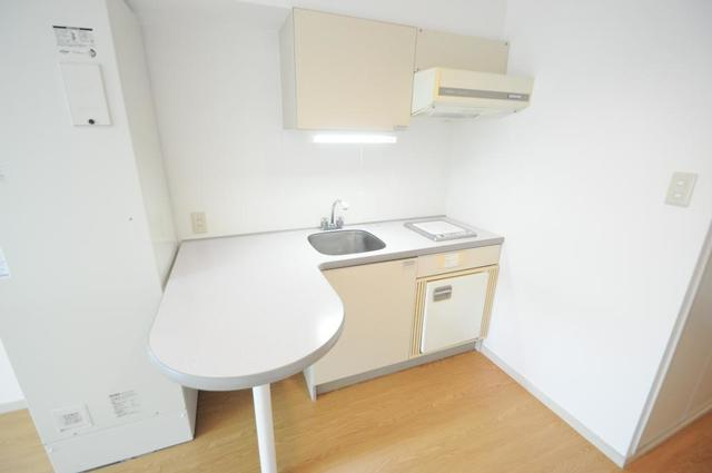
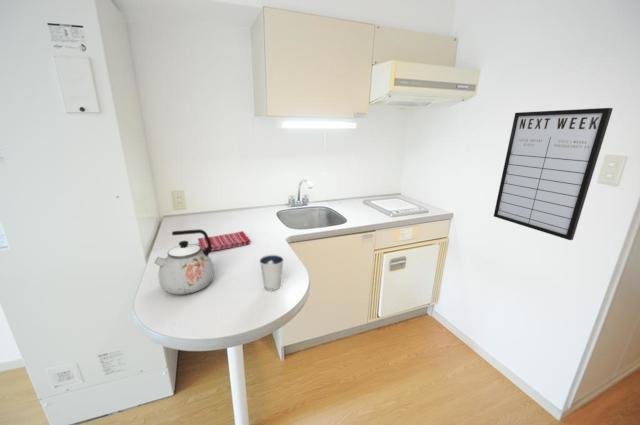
+ dixie cup [259,254,285,291]
+ dish towel [197,230,251,252]
+ writing board [493,107,614,241]
+ kettle [153,228,215,295]
